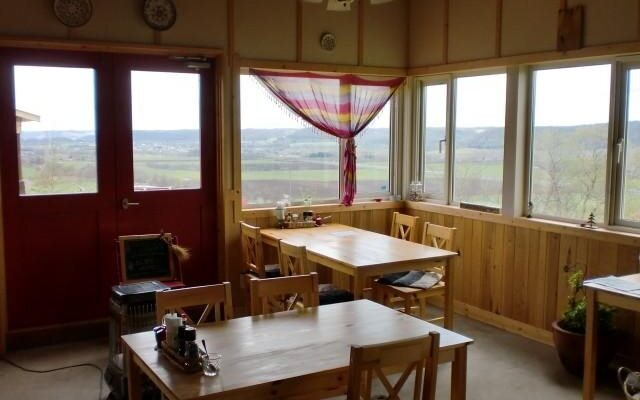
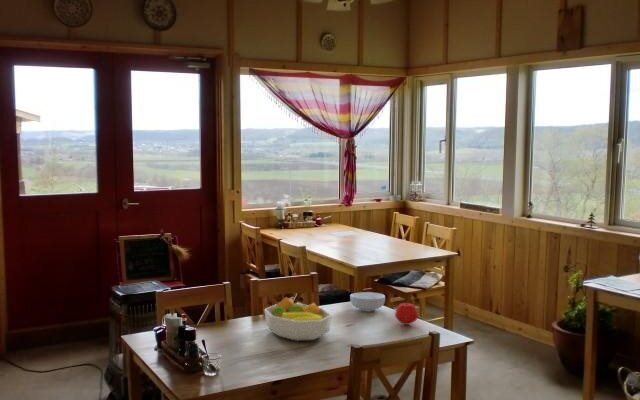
+ cereal bowl [349,291,386,312]
+ apple [394,301,419,326]
+ fruit bowl [263,296,333,342]
